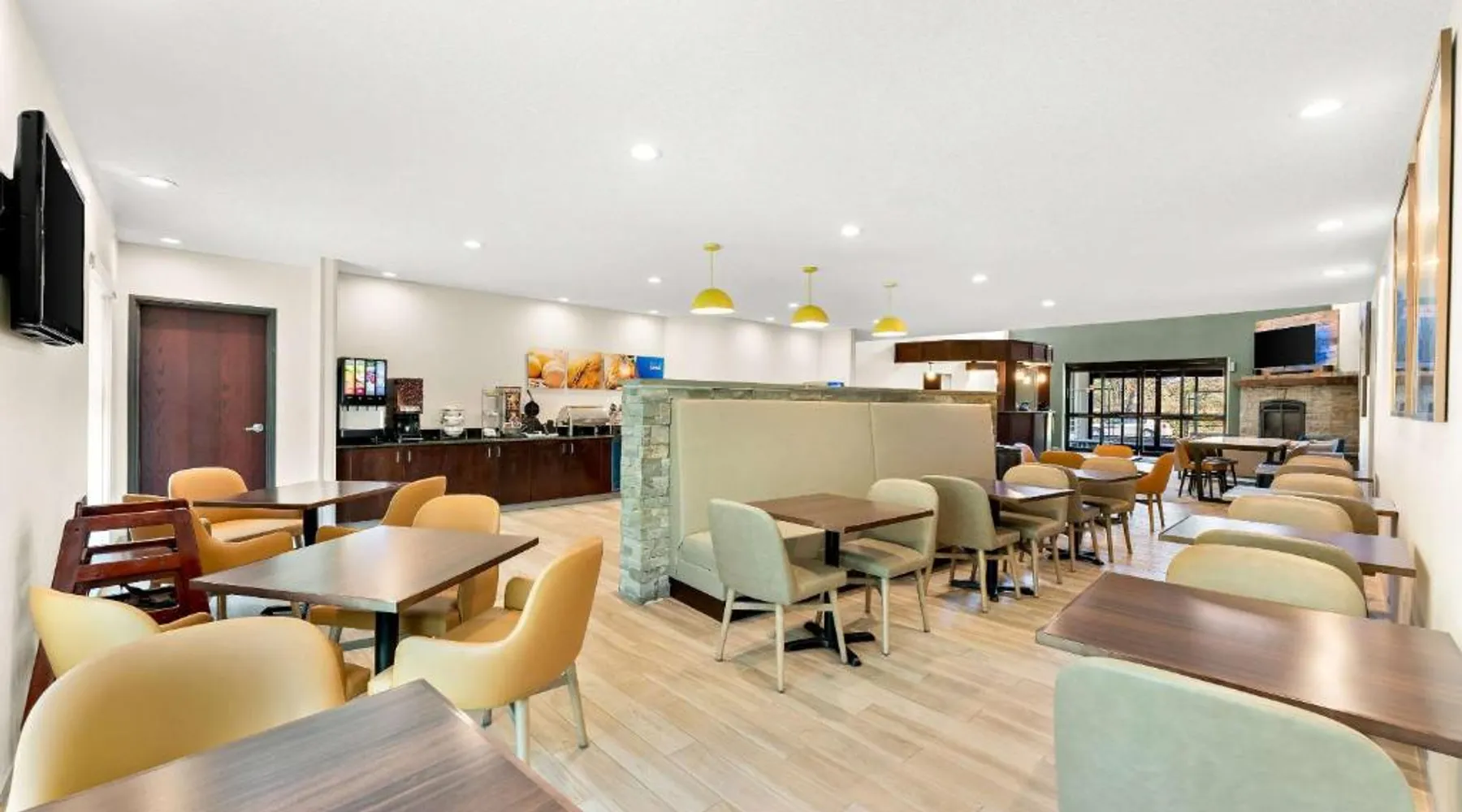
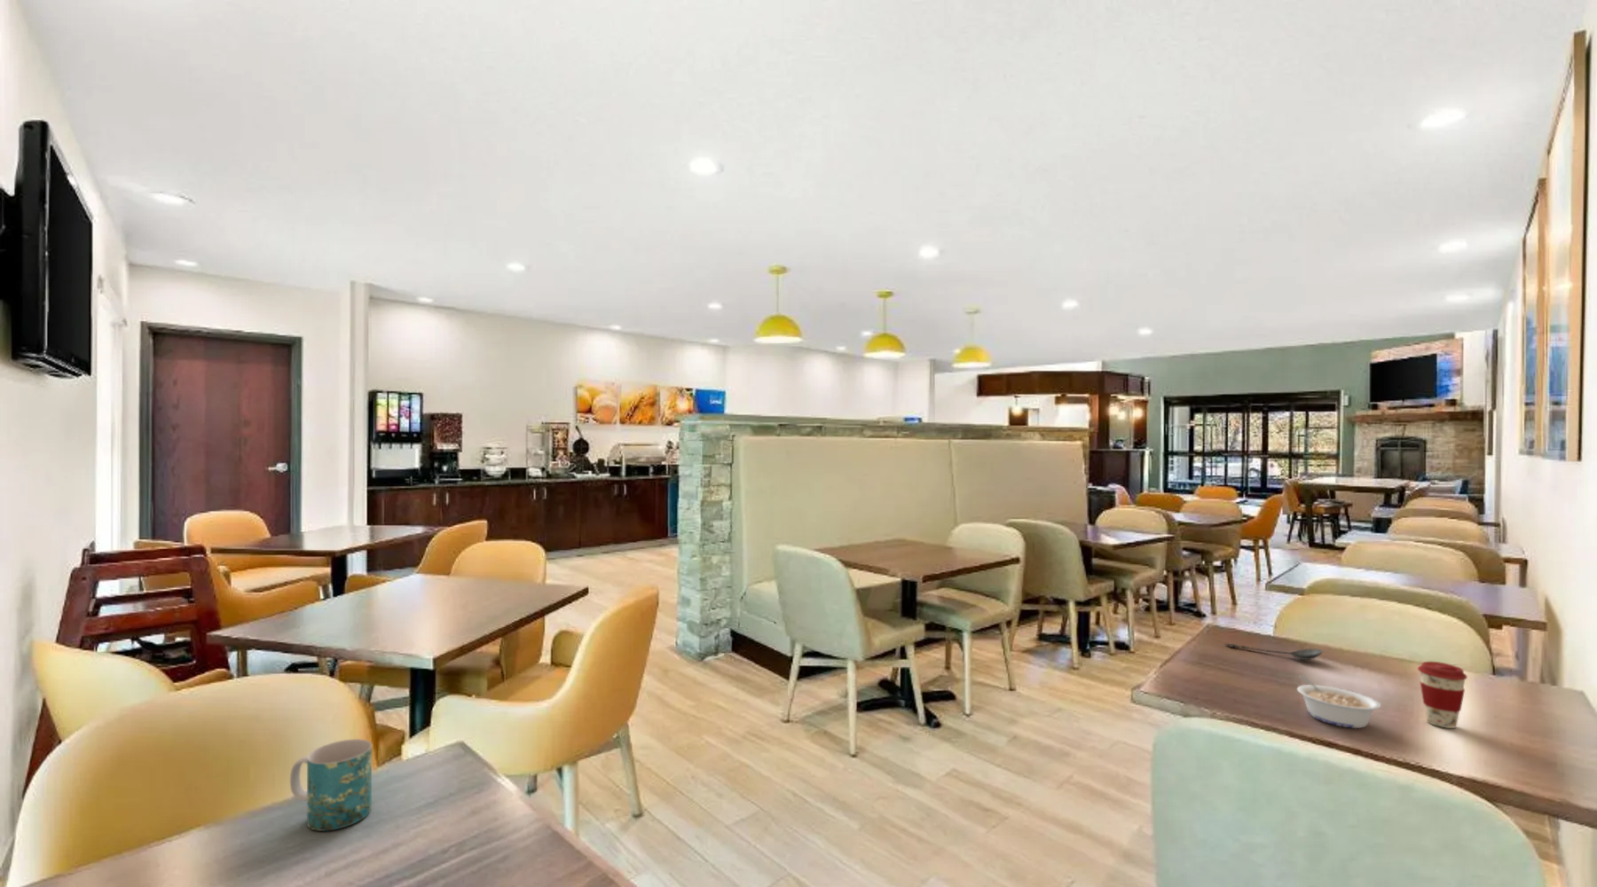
+ spoon [1223,643,1324,661]
+ mug [289,738,372,832]
+ coffee cup [1417,661,1468,729]
+ legume [1297,675,1382,729]
